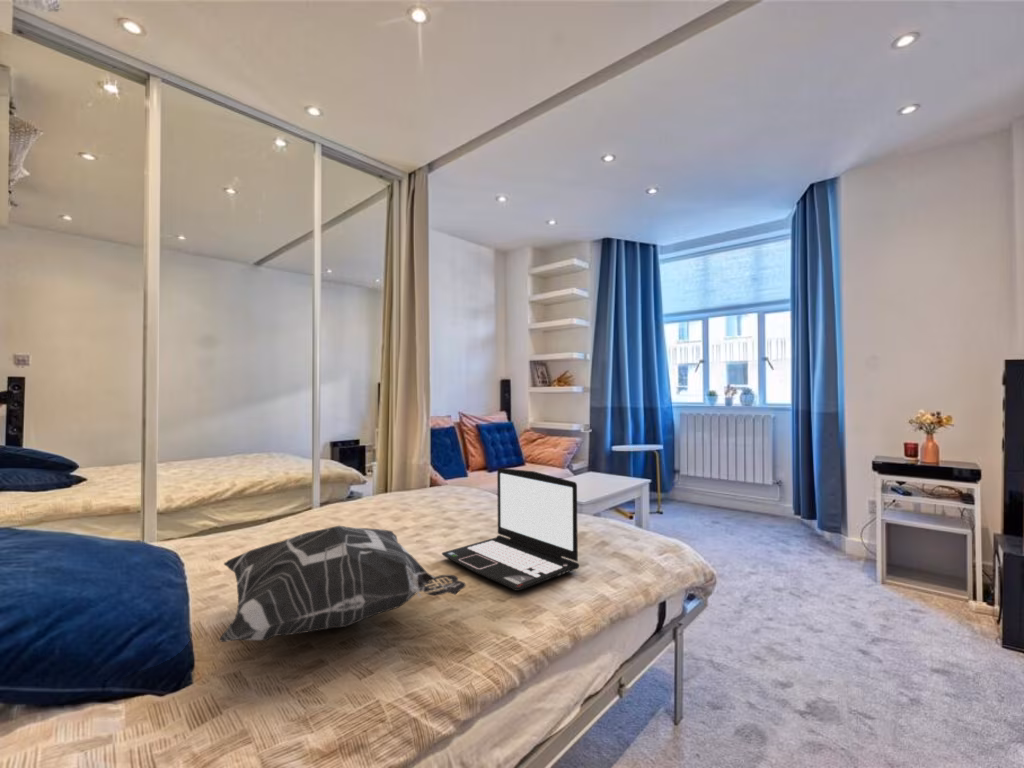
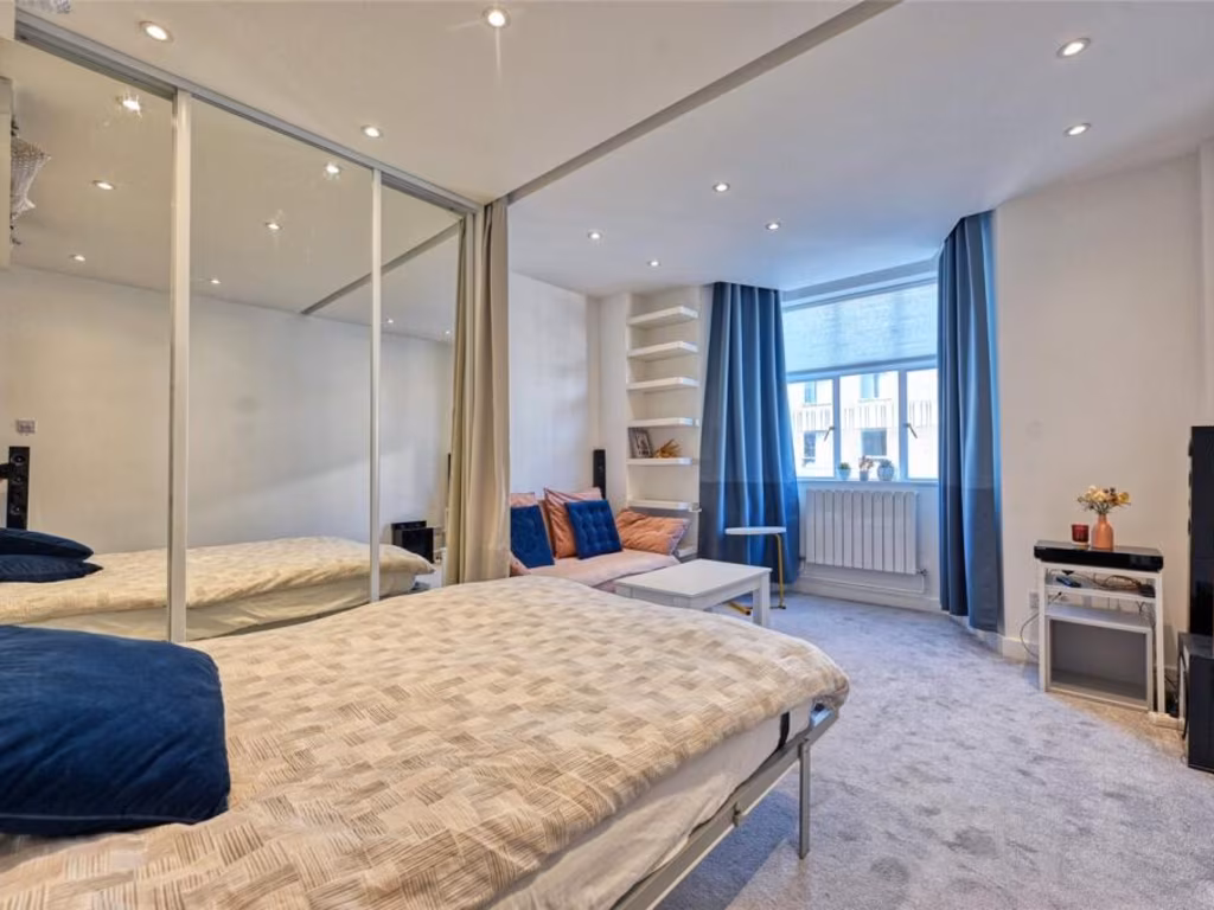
- decorative pillow [219,525,467,643]
- laptop [441,467,580,592]
